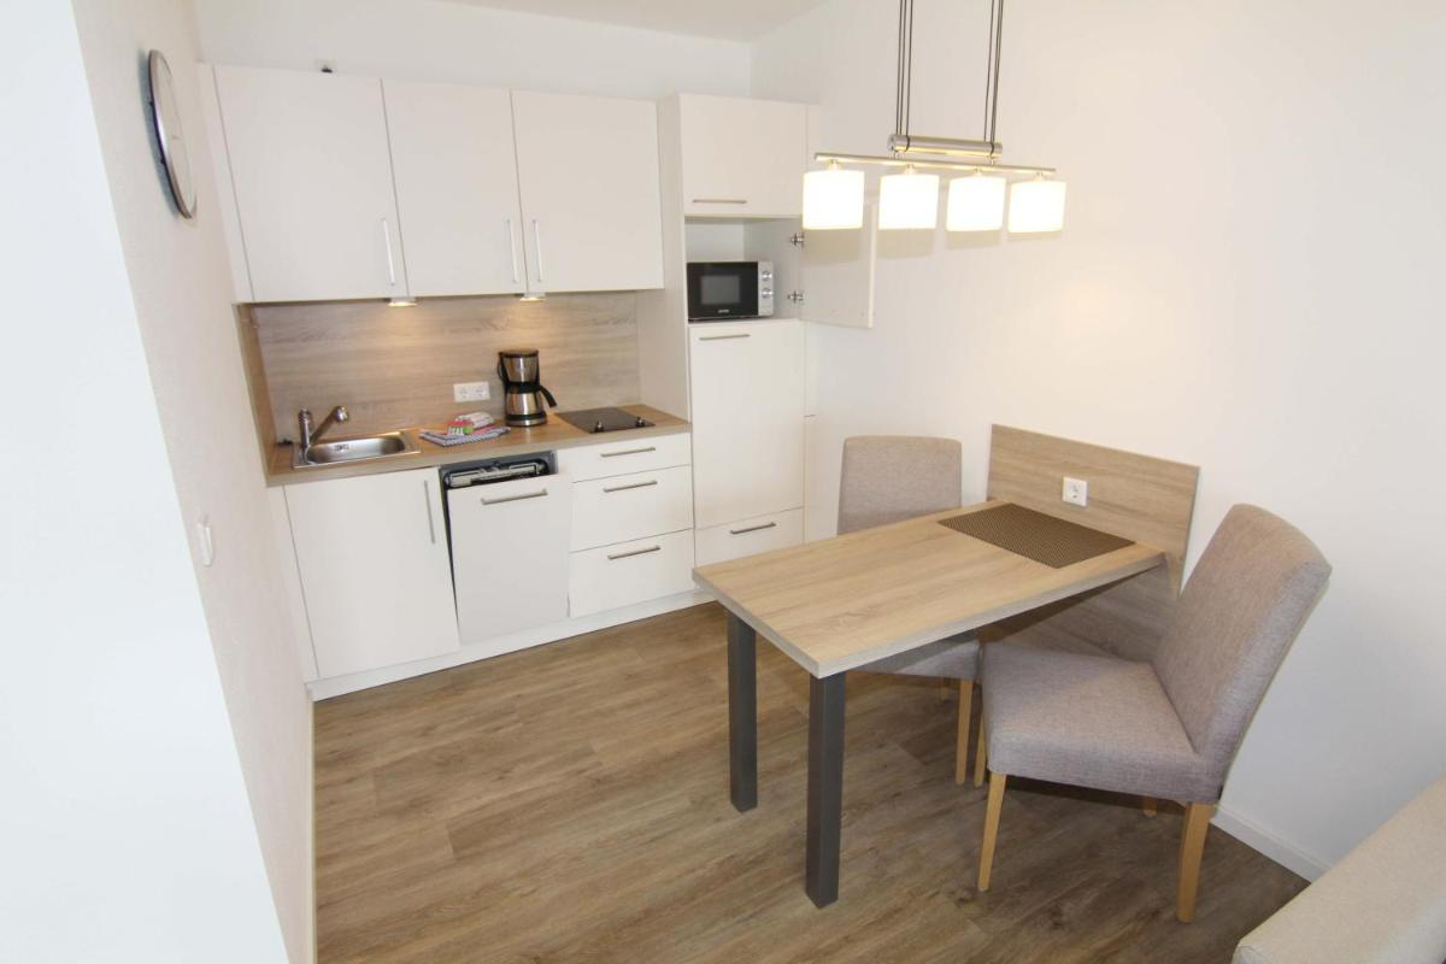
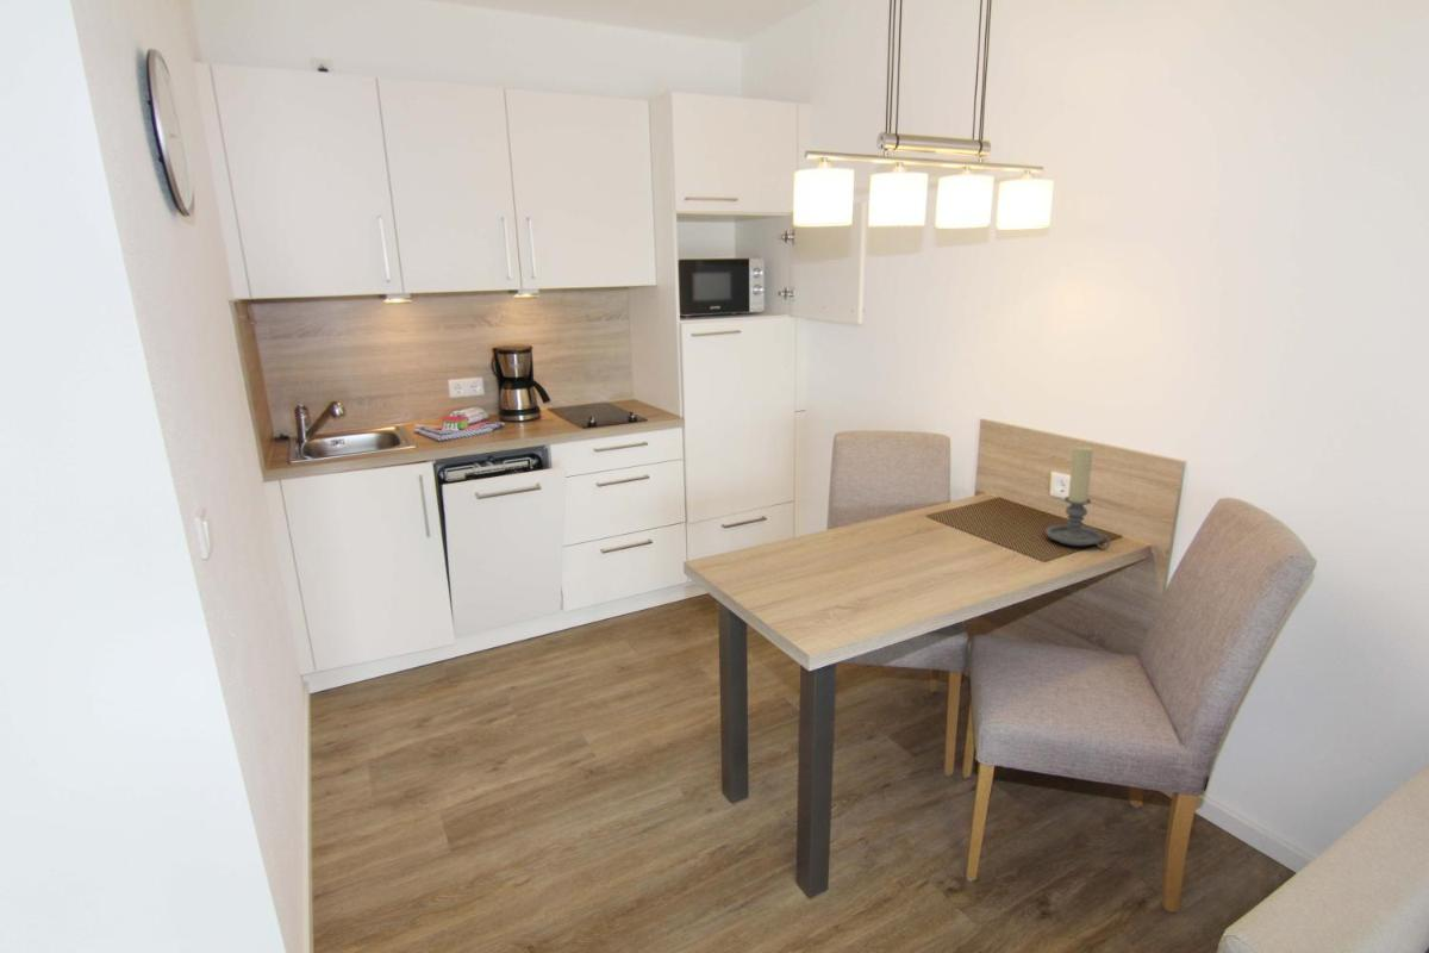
+ candle holder [1044,444,1111,550]
